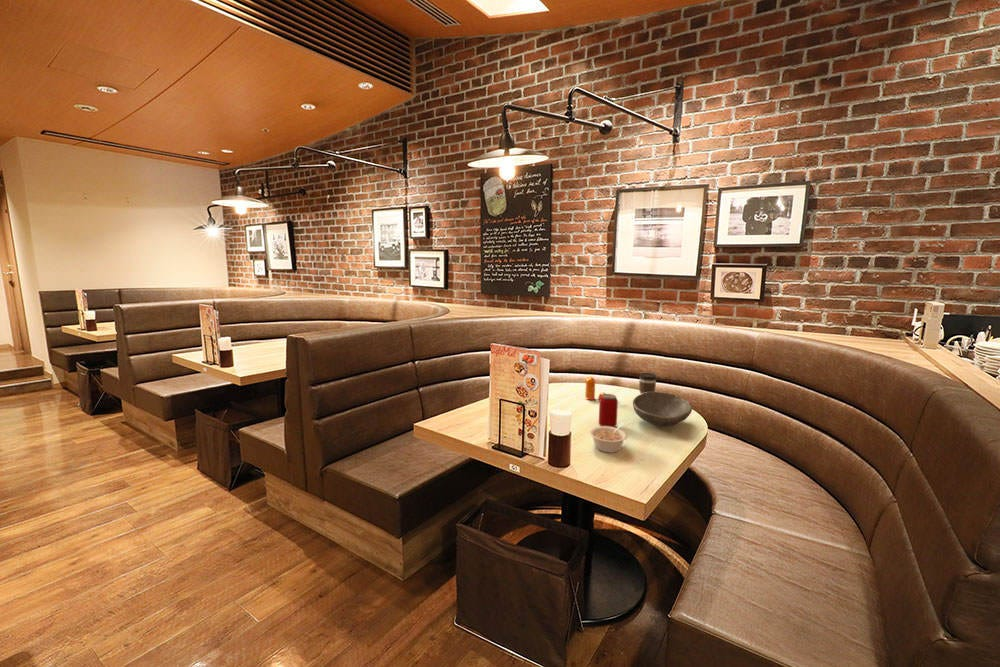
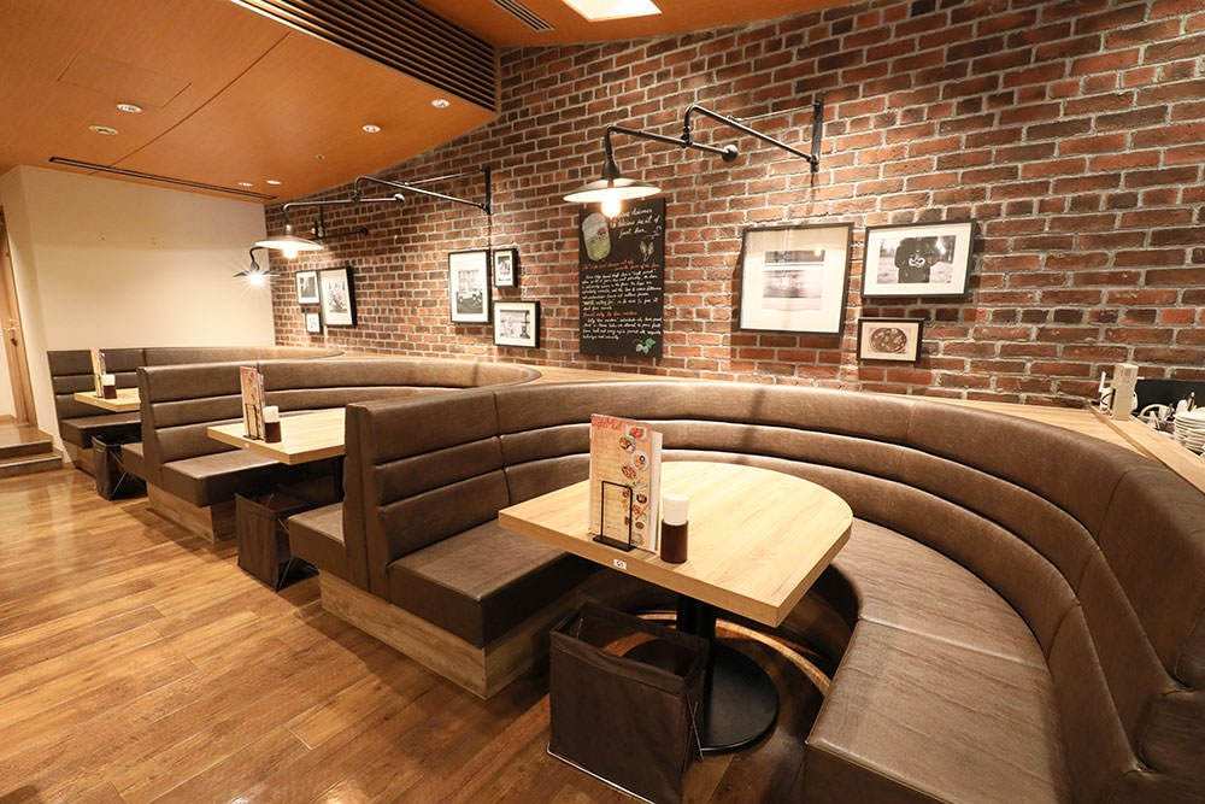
- bowl [632,391,693,427]
- legume [589,422,628,453]
- beverage can [598,393,619,428]
- pepper shaker [584,376,607,401]
- coffee cup [638,372,658,395]
